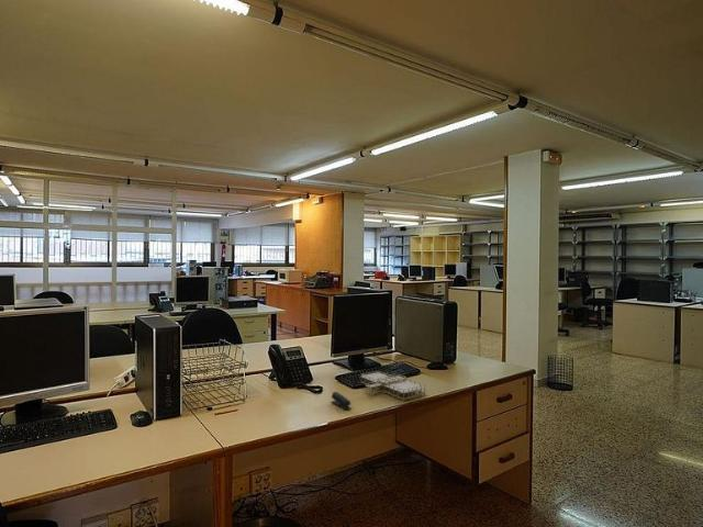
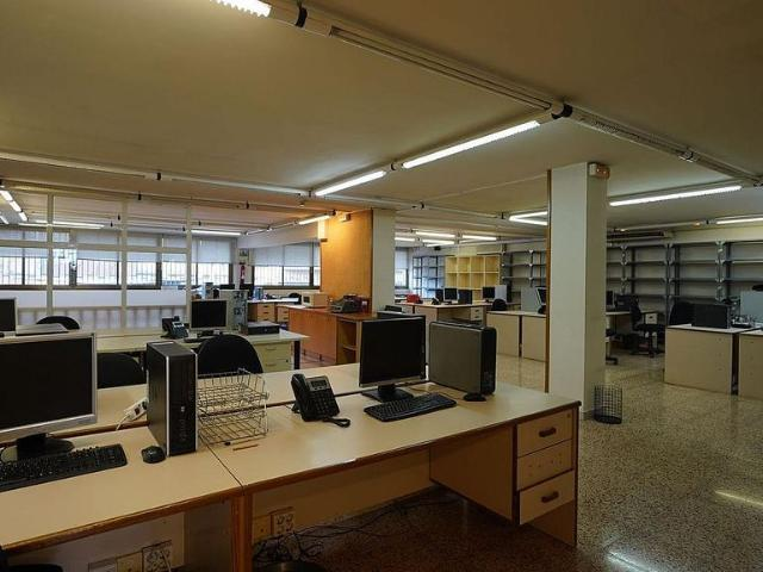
- stapler [331,391,353,411]
- document tray [359,370,427,402]
